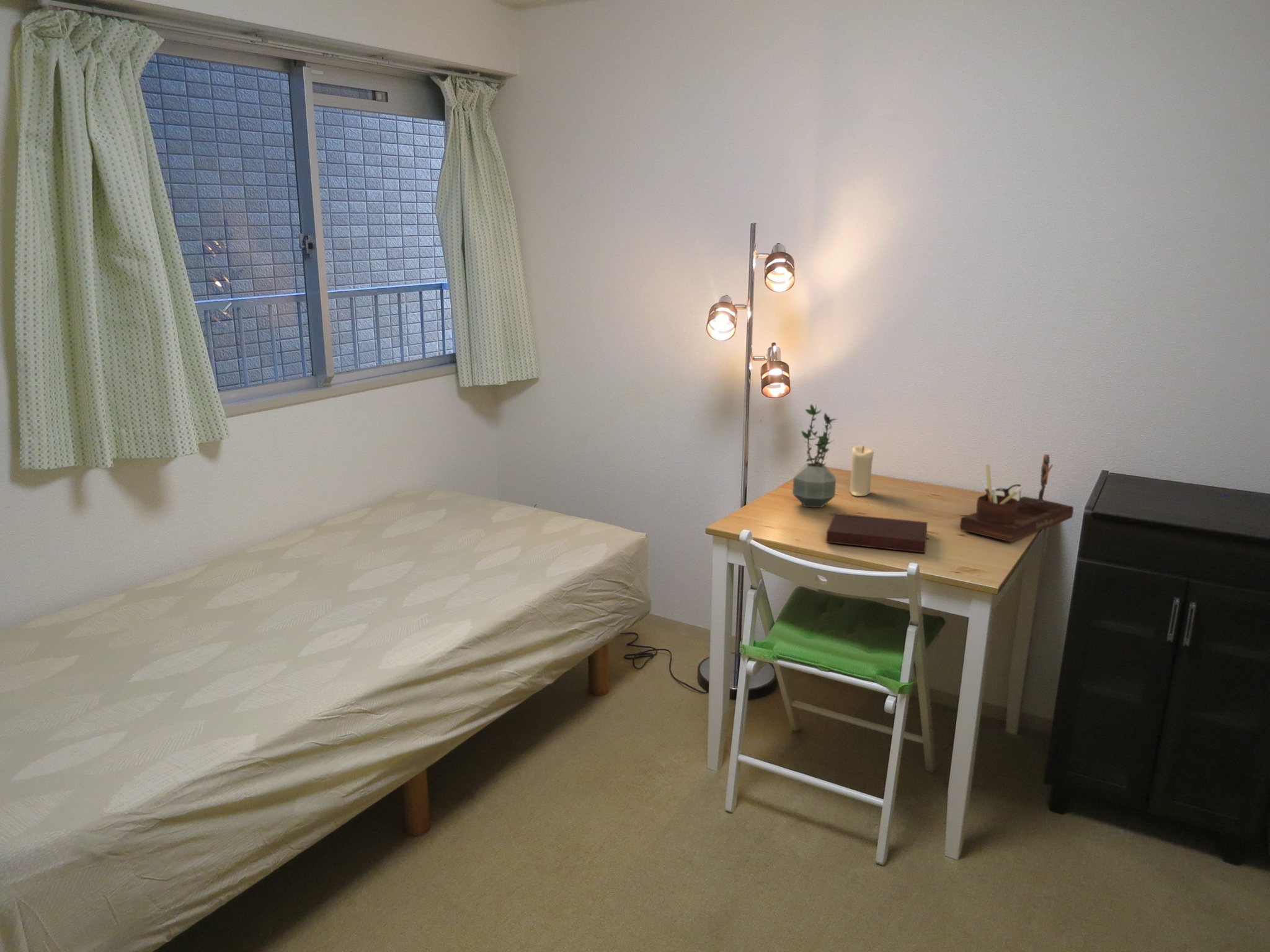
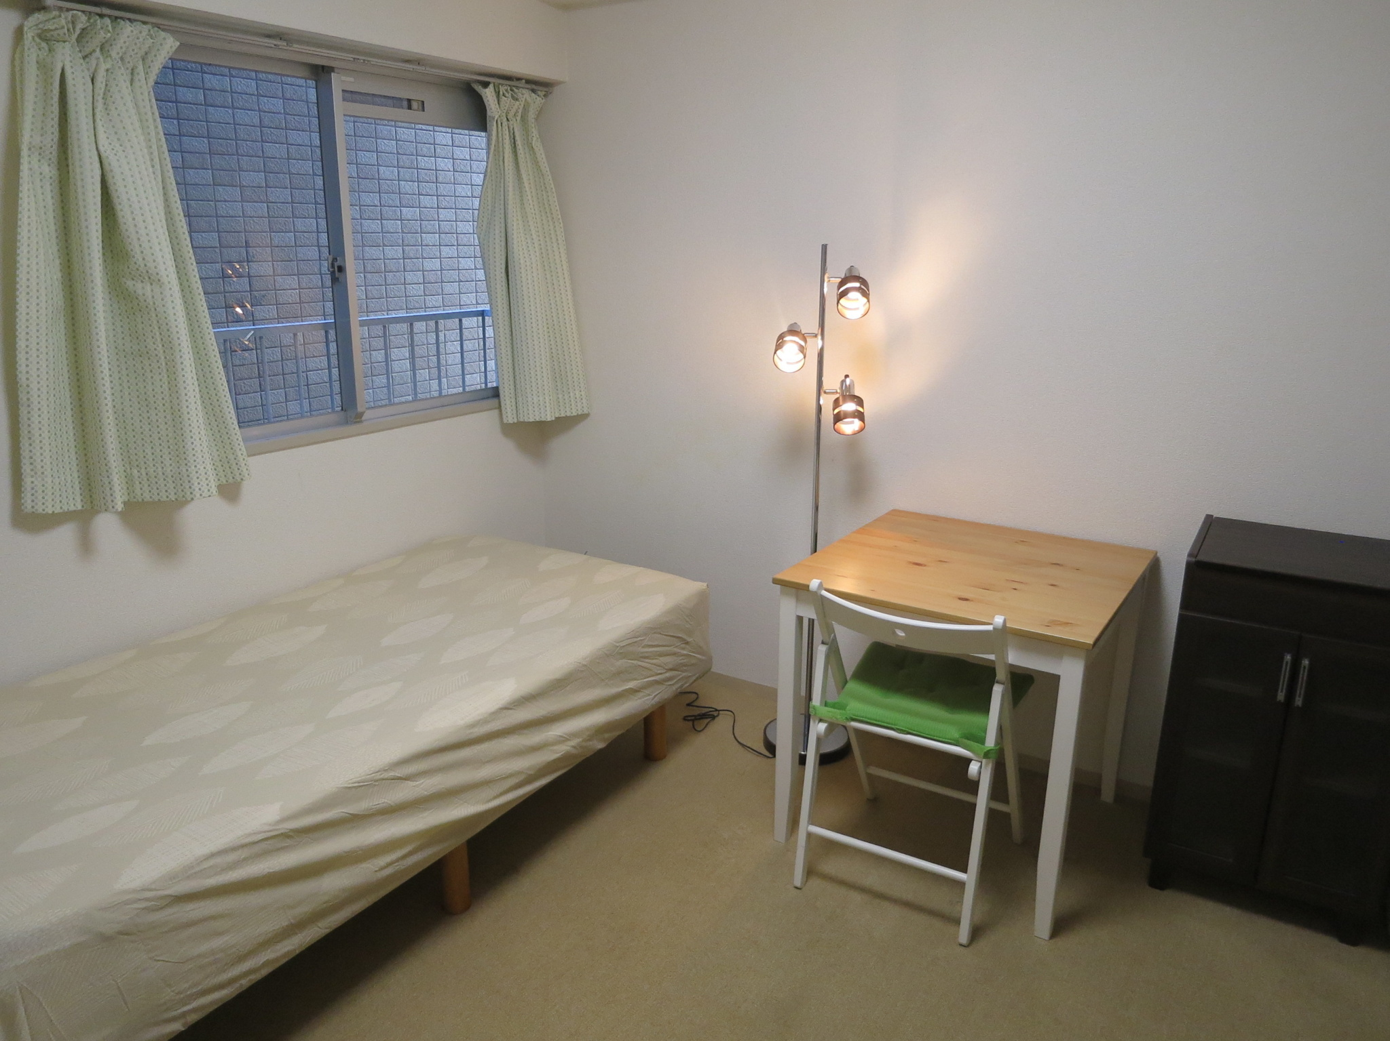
- notebook [825,513,928,553]
- potted plant [792,403,838,508]
- candle [849,446,874,496]
- desk organizer [959,454,1074,543]
